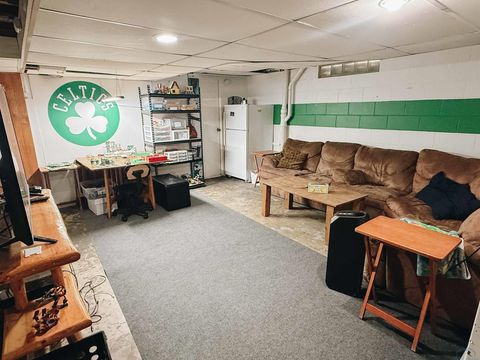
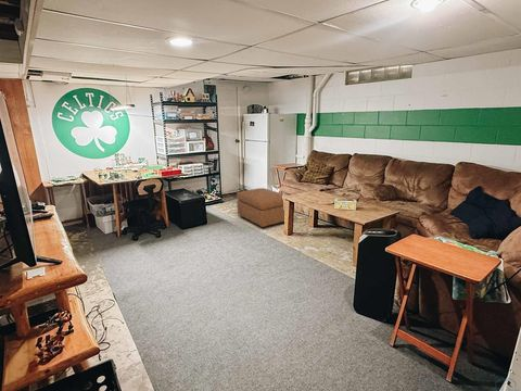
+ ottoman [236,187,285,230]
